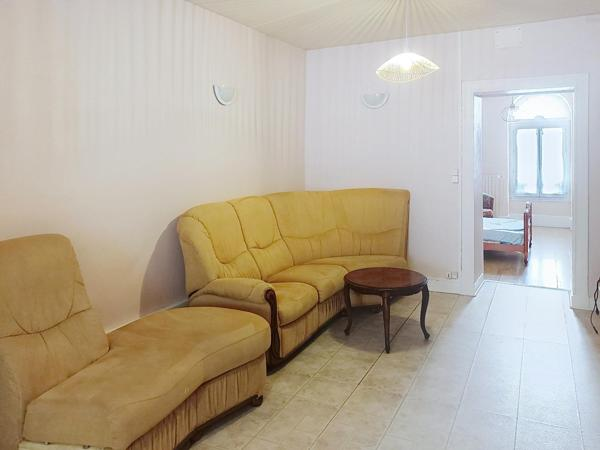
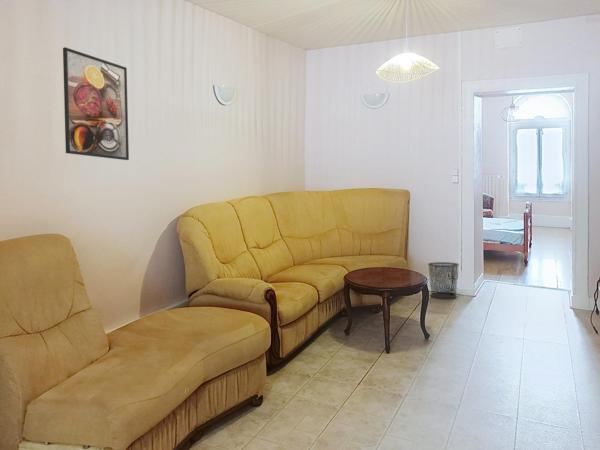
+ waste bin [427,261,460,299]
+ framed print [62,46,130,161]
